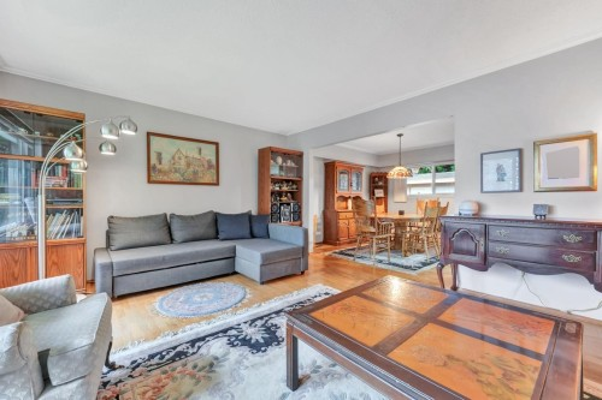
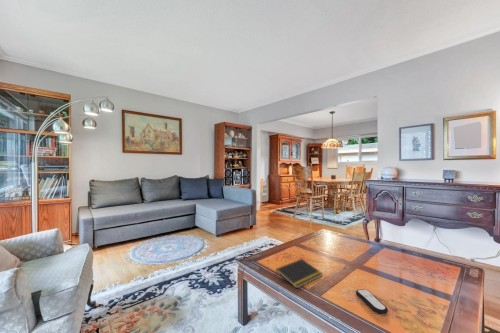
+ remote control [355,288,389,315]
+ notepad [275,258,324,289]
